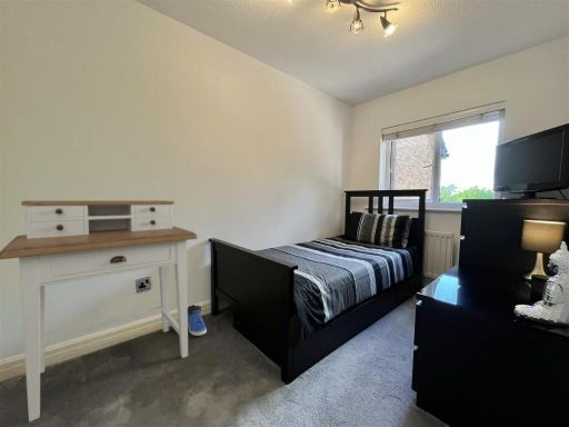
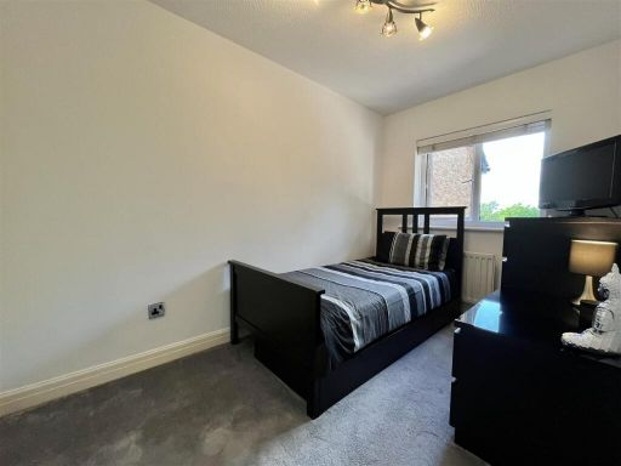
- sneaker [188,304,208,337]
- desk [0,200,198,423]
